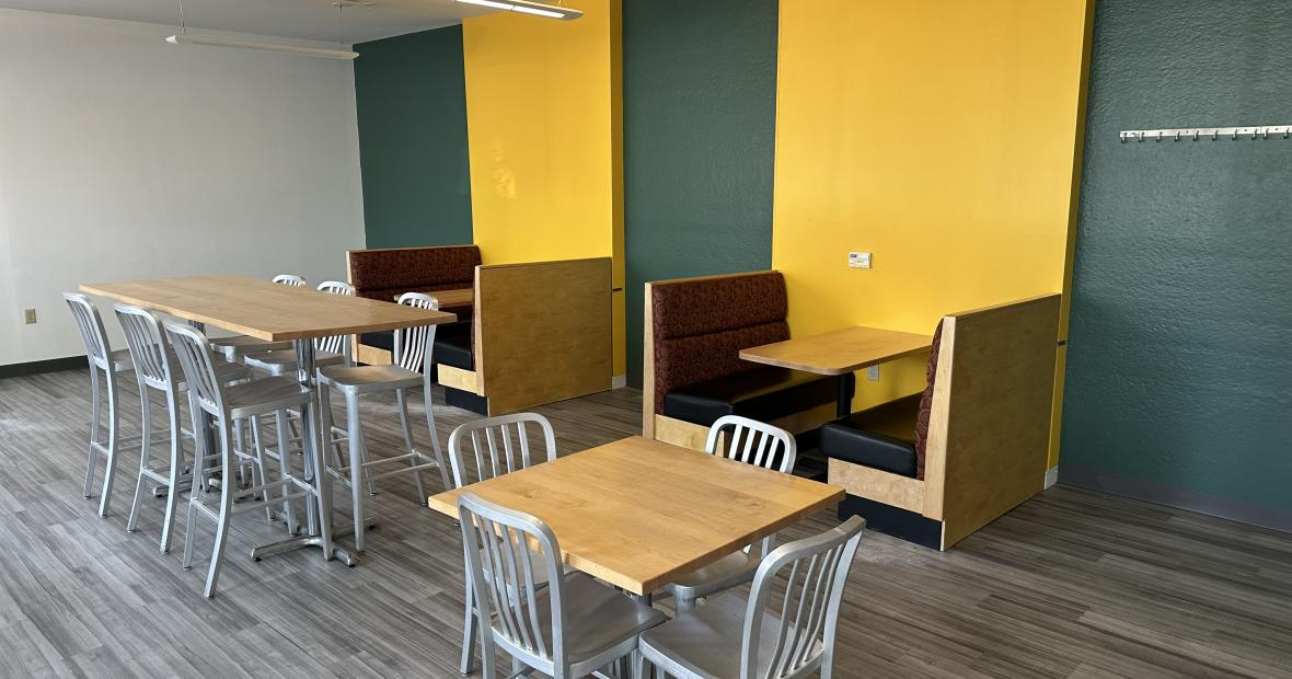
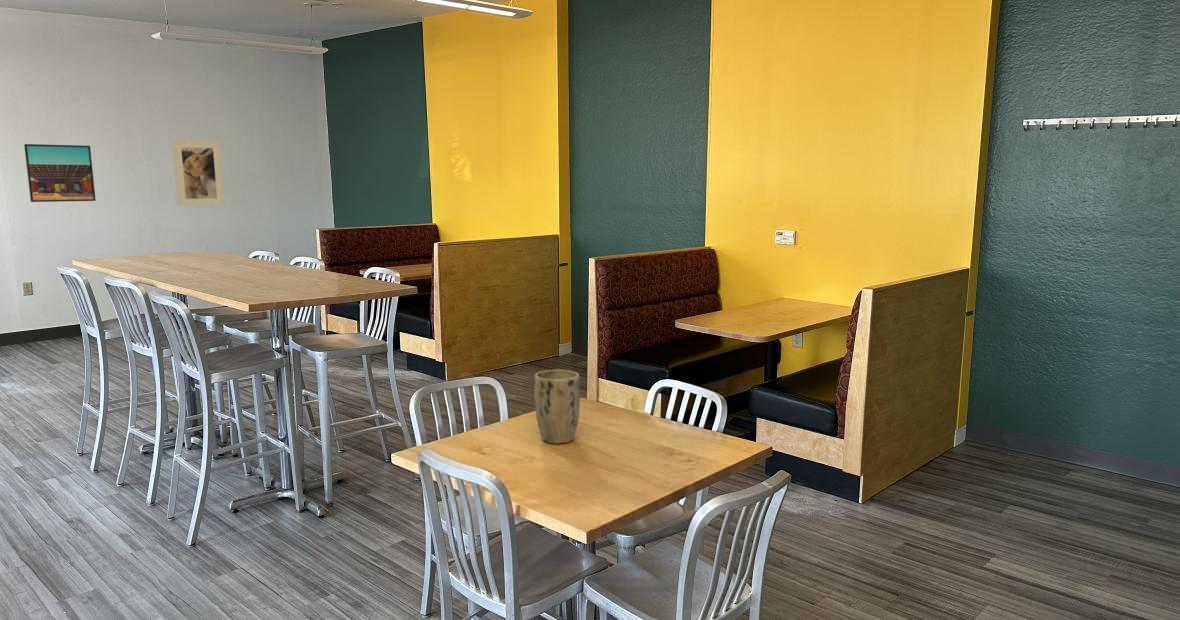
+ plant pot [533,369,581,445]
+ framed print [171,139,226,207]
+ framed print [23,143,97,203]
